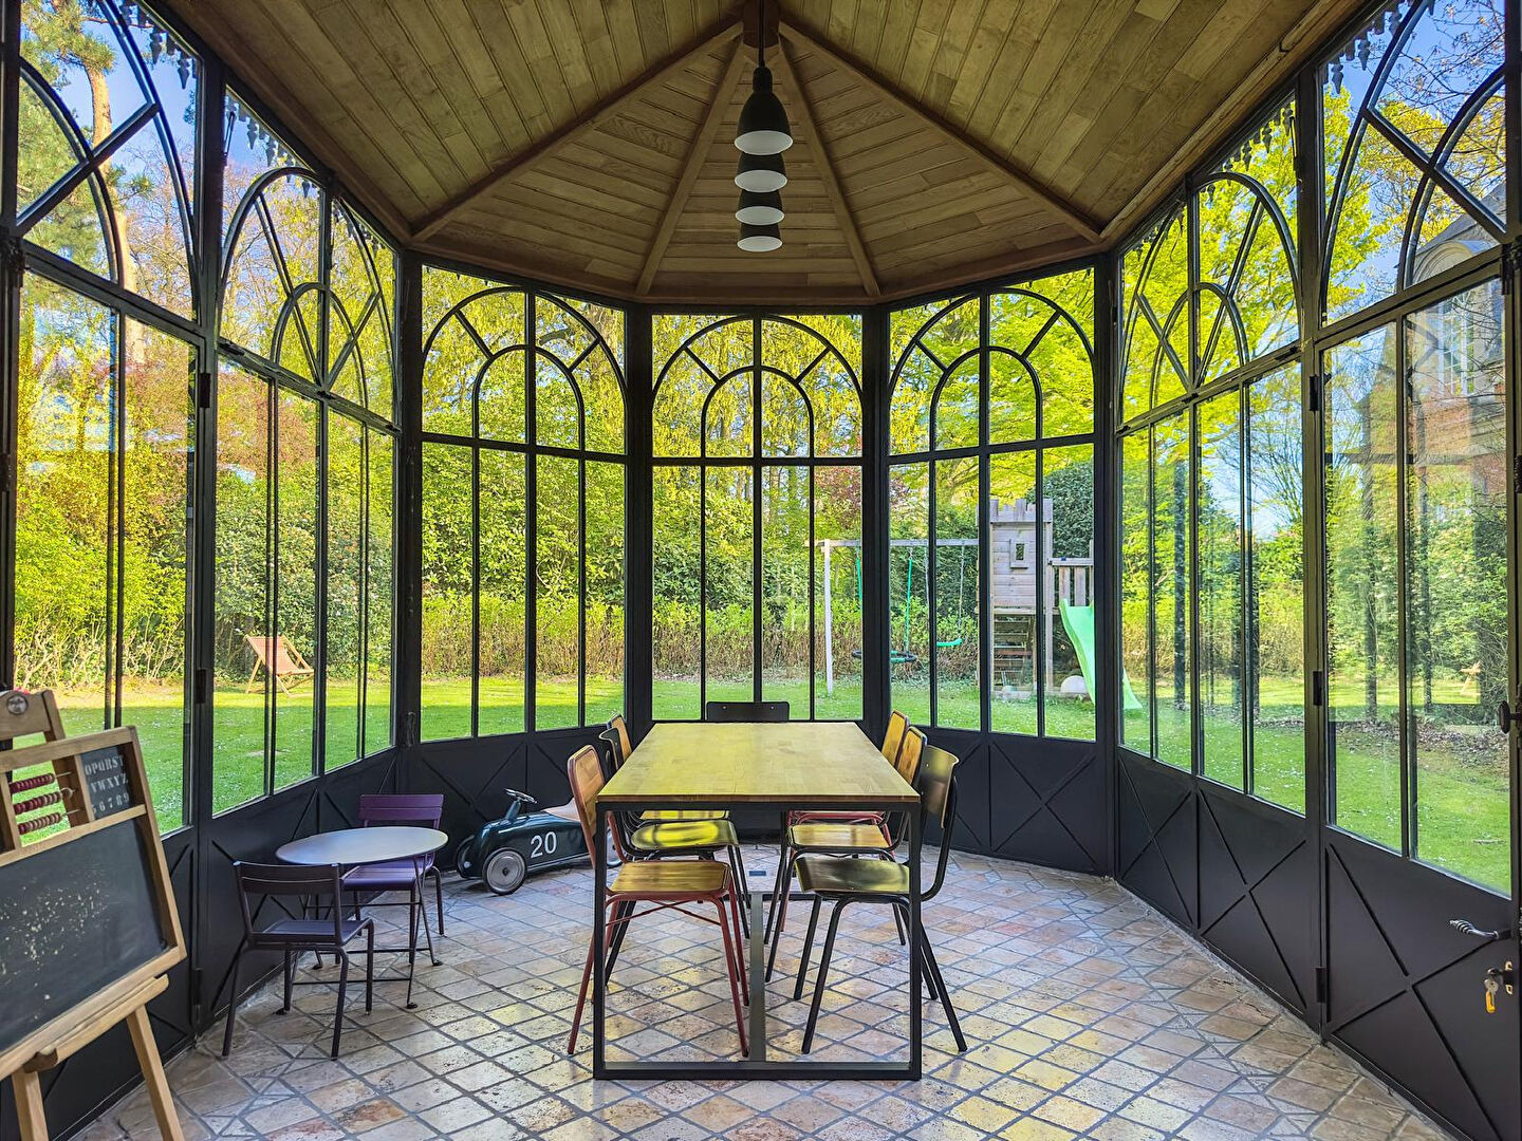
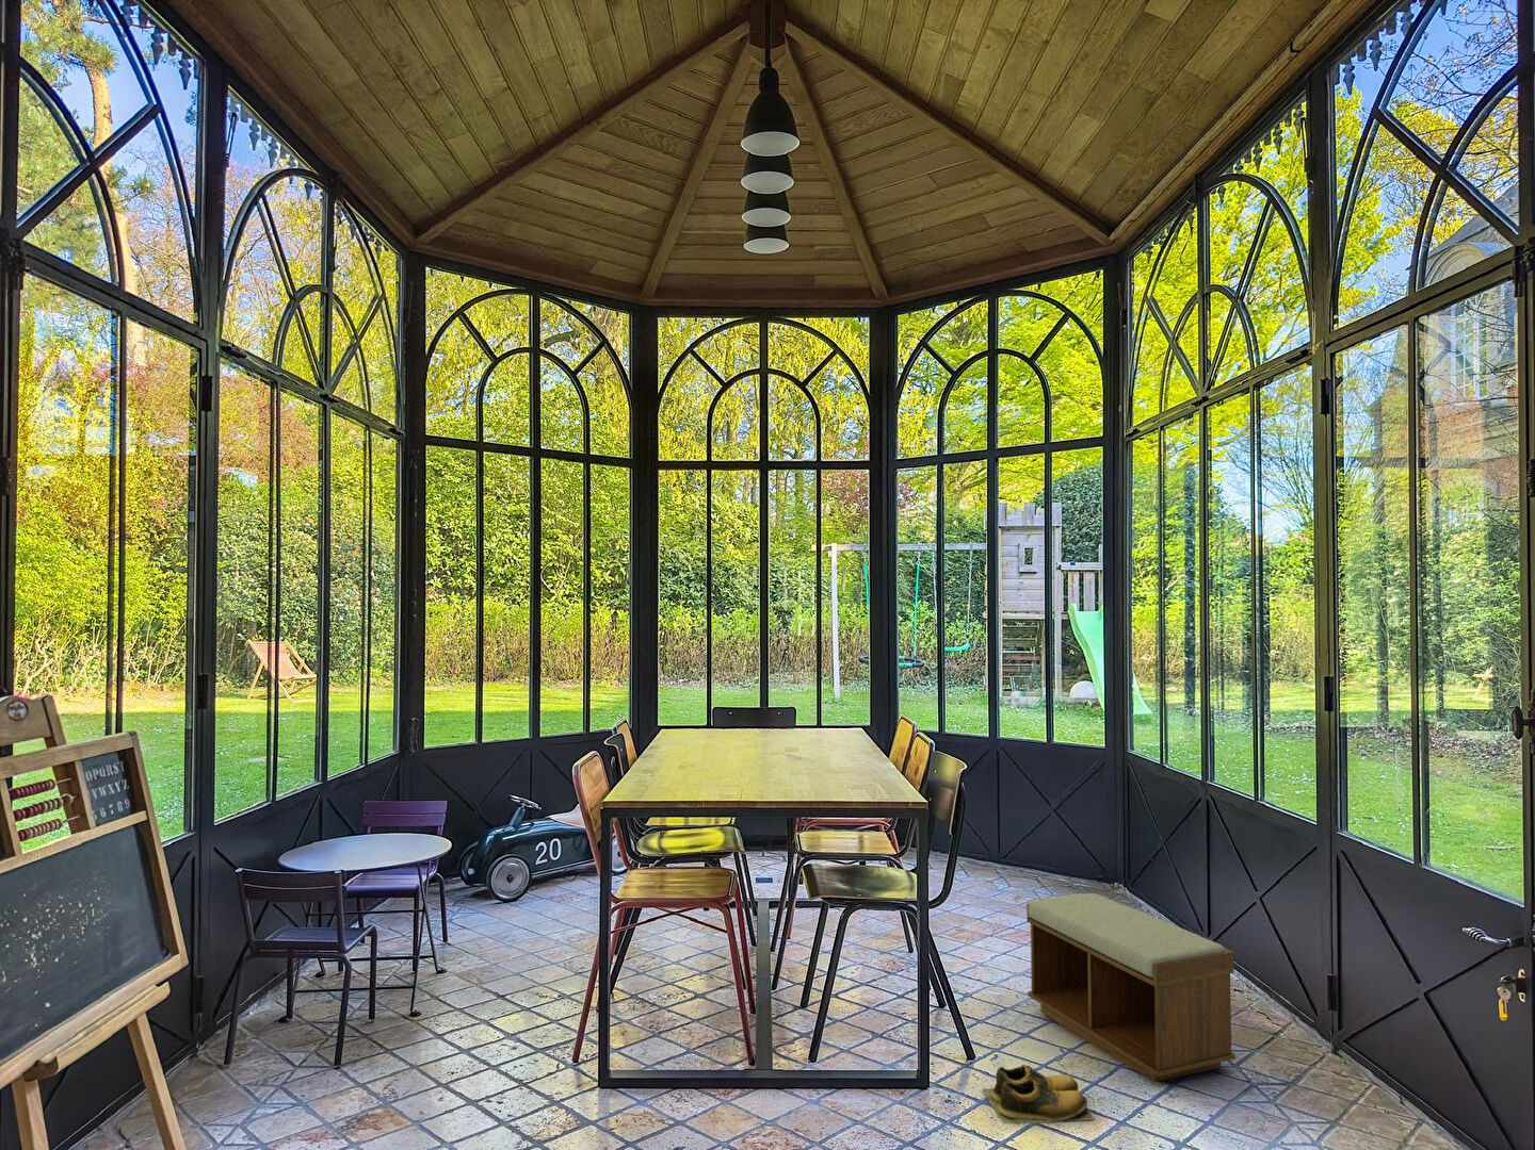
+ bench [1025,893,1236,1082]
+ shoes [981,1064,1095,1126]
